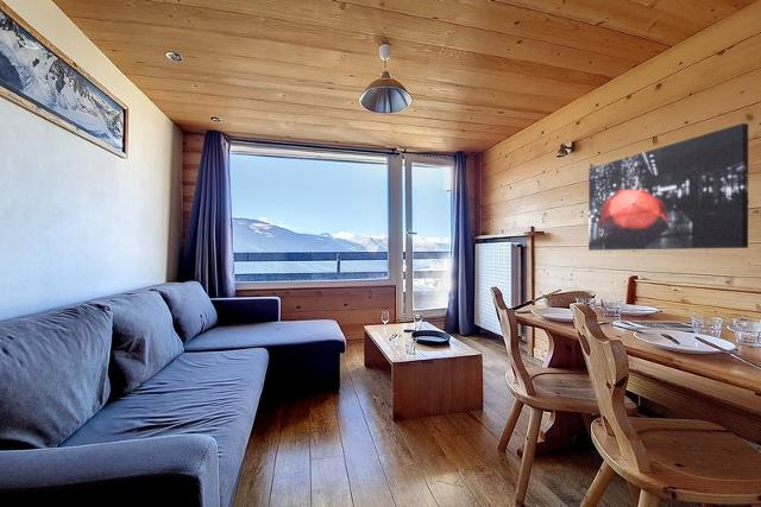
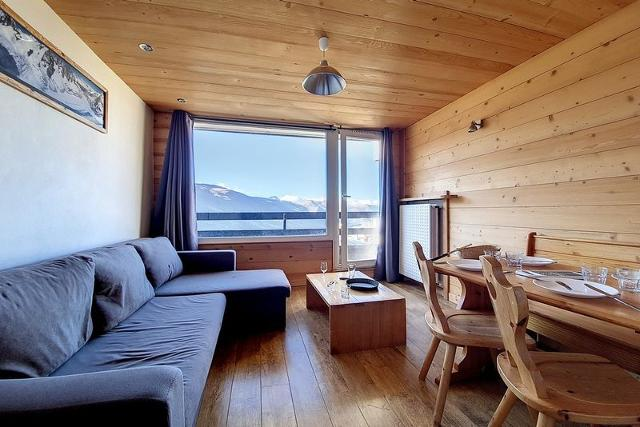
- wall art [587,122,749,252]
